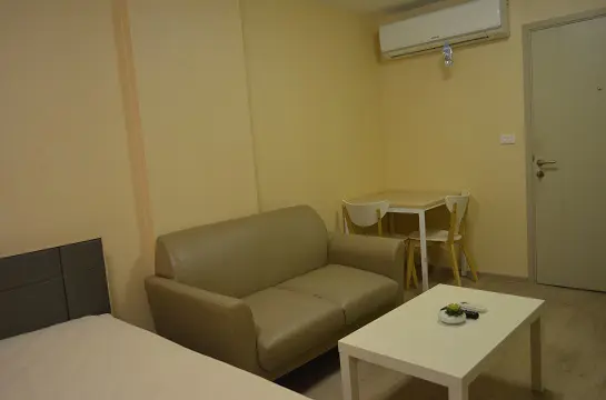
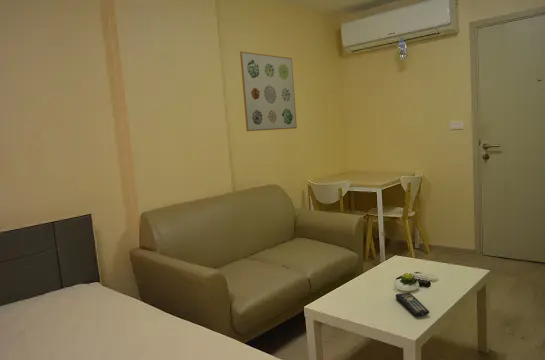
+ wall art [239,51,298,132]
+ remote control [395,292,430,317]
